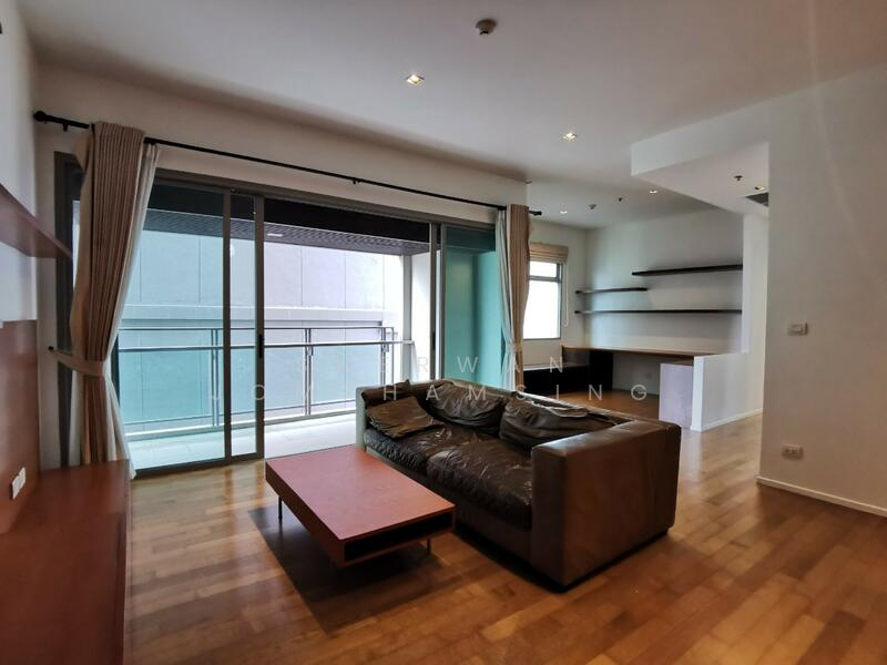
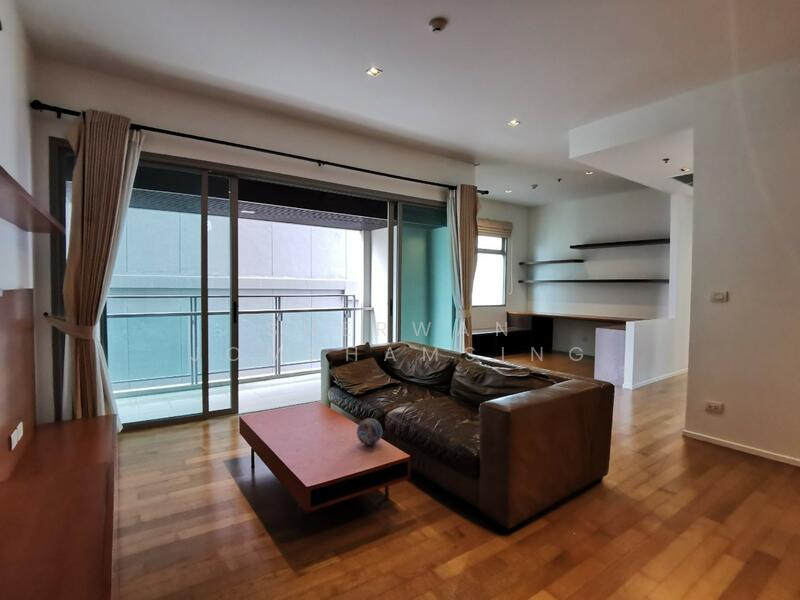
+ decorative orb [356,417,383,446]
